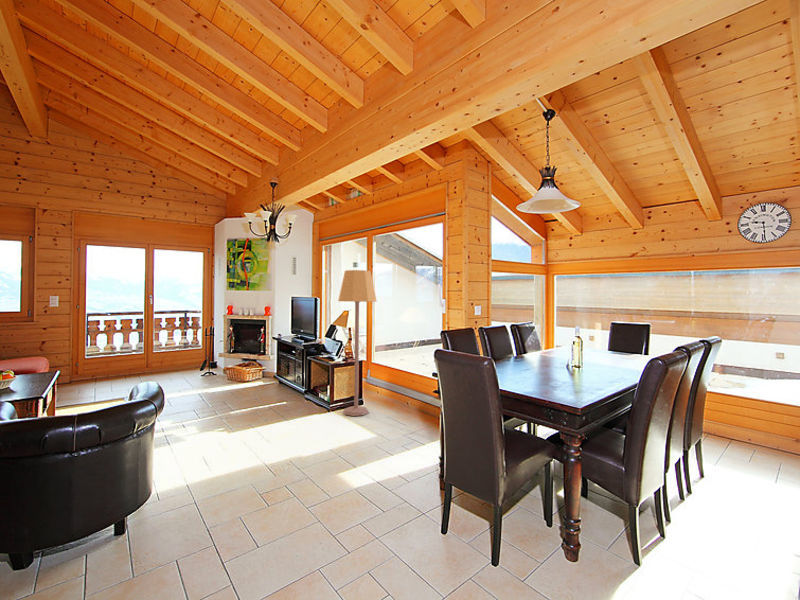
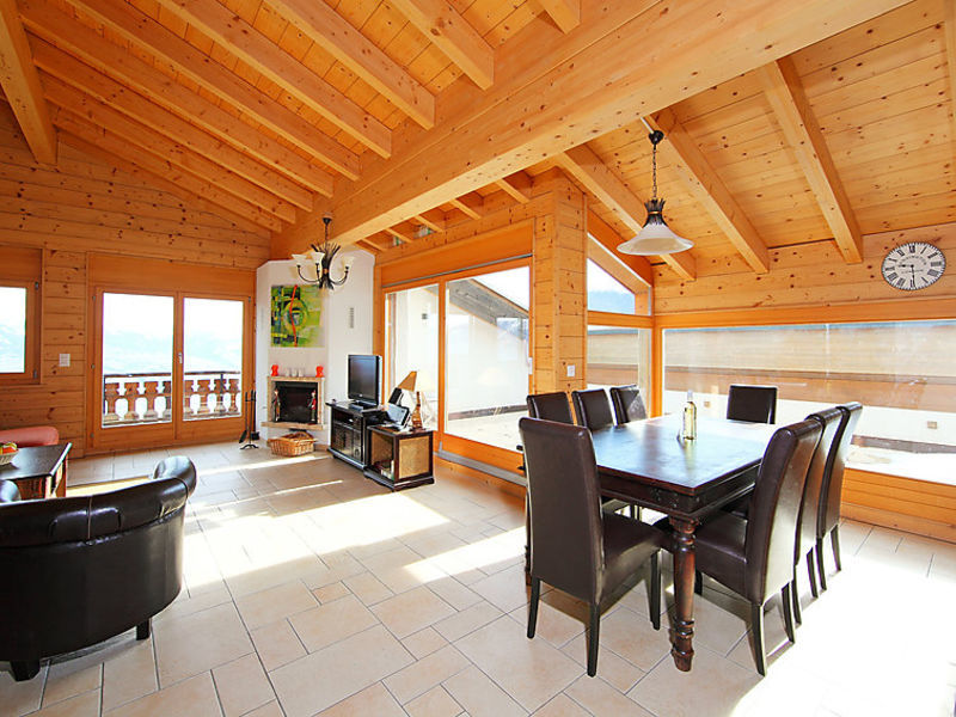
- lamp [337,269,377,417]
